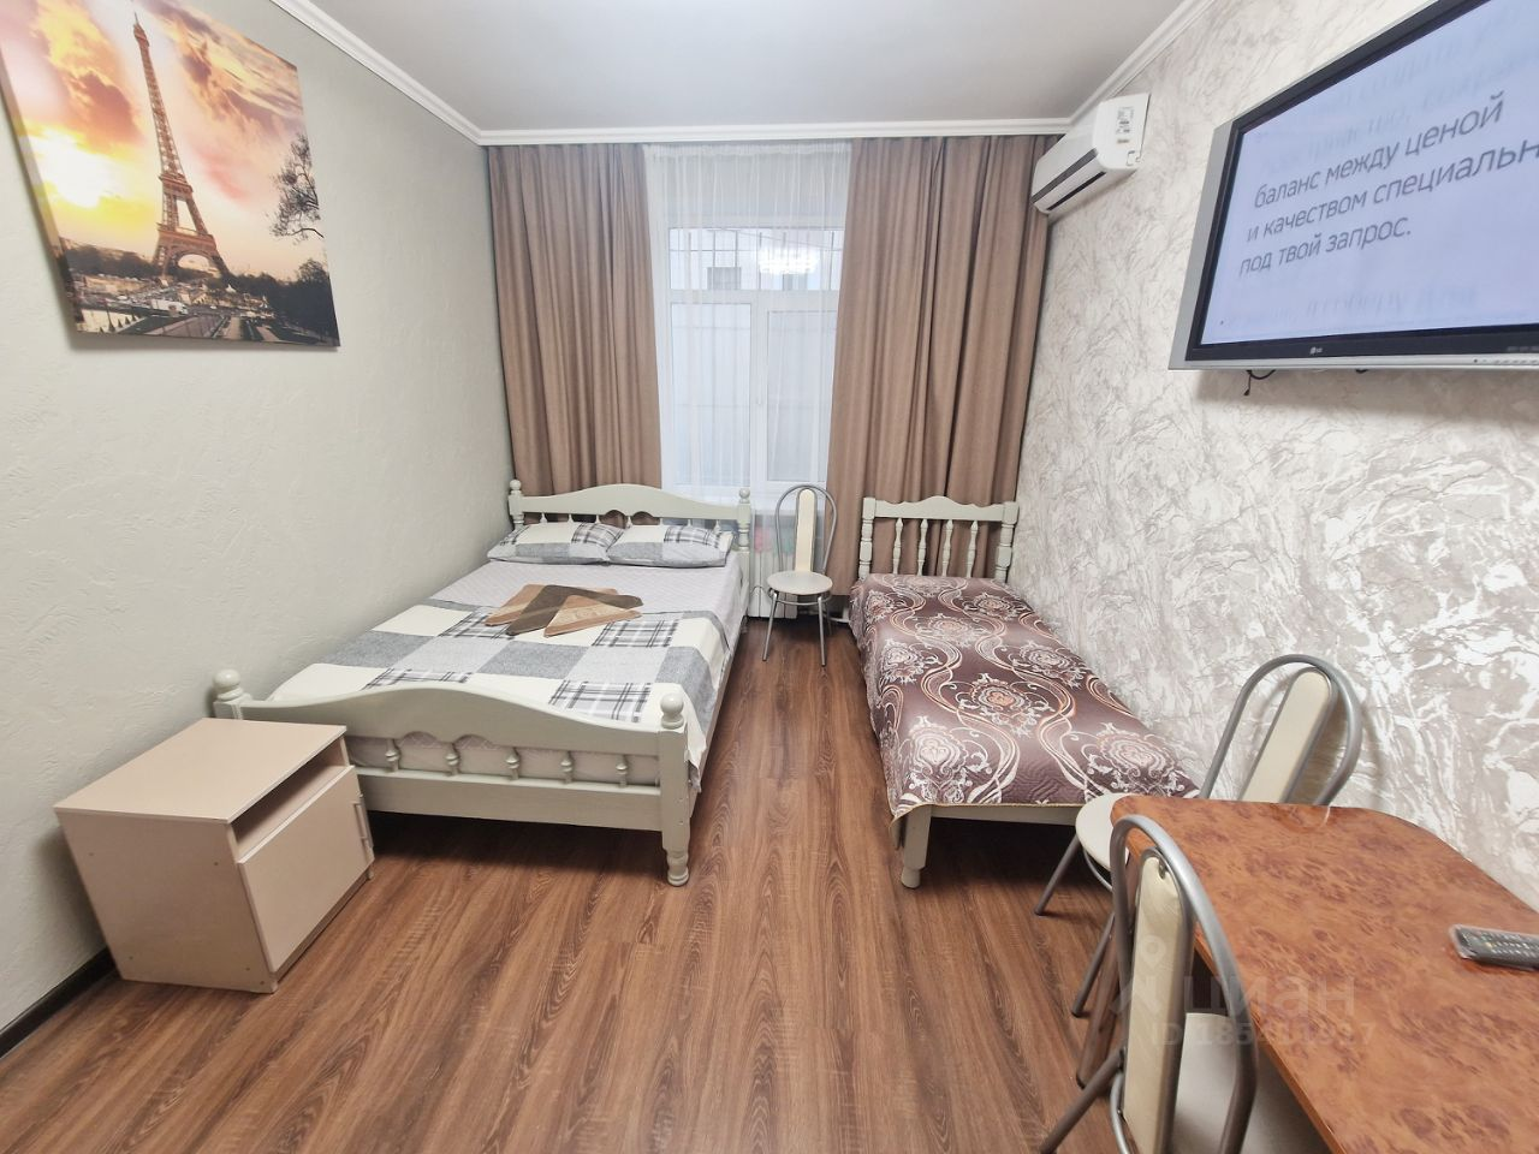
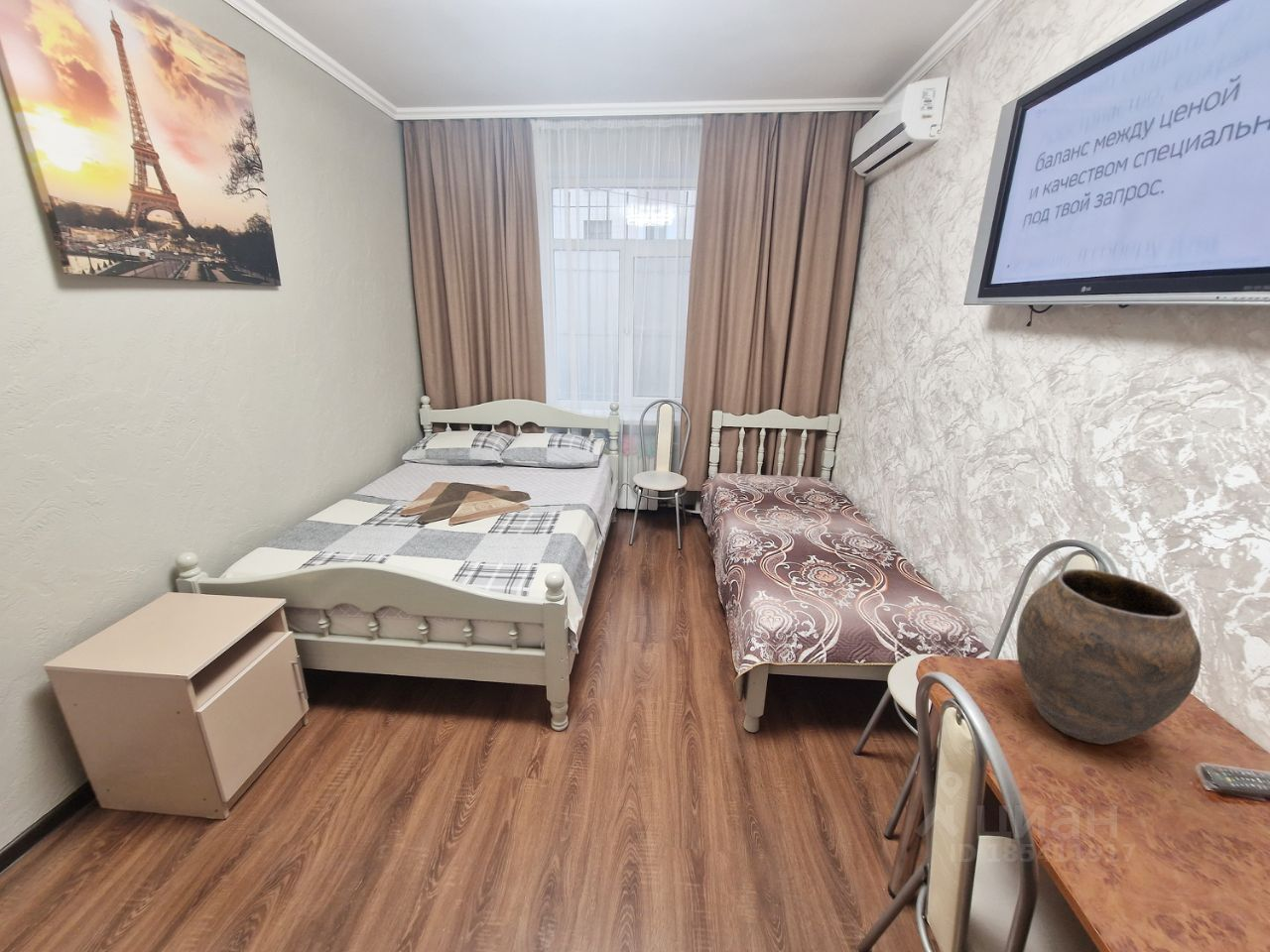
+ vase [1016,568,1203,746]
